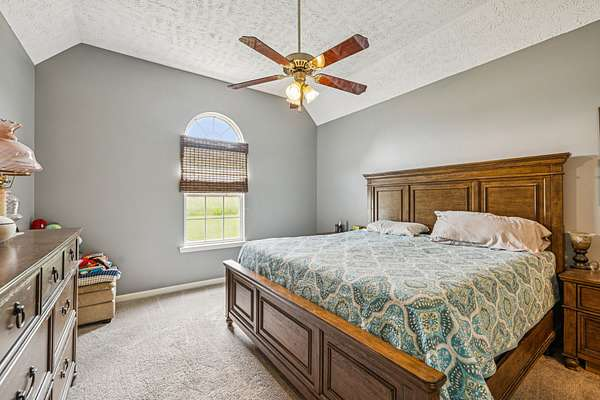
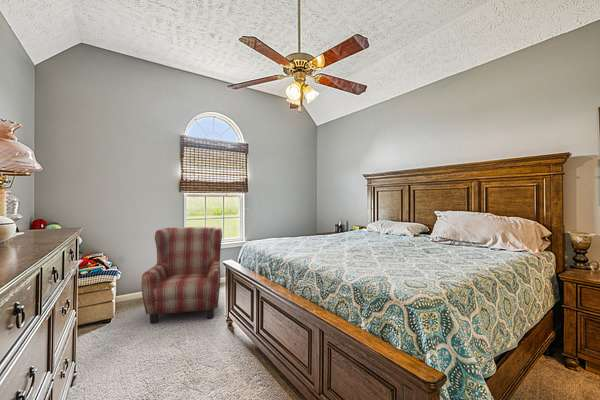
+ armchair [140,226,223,324]
